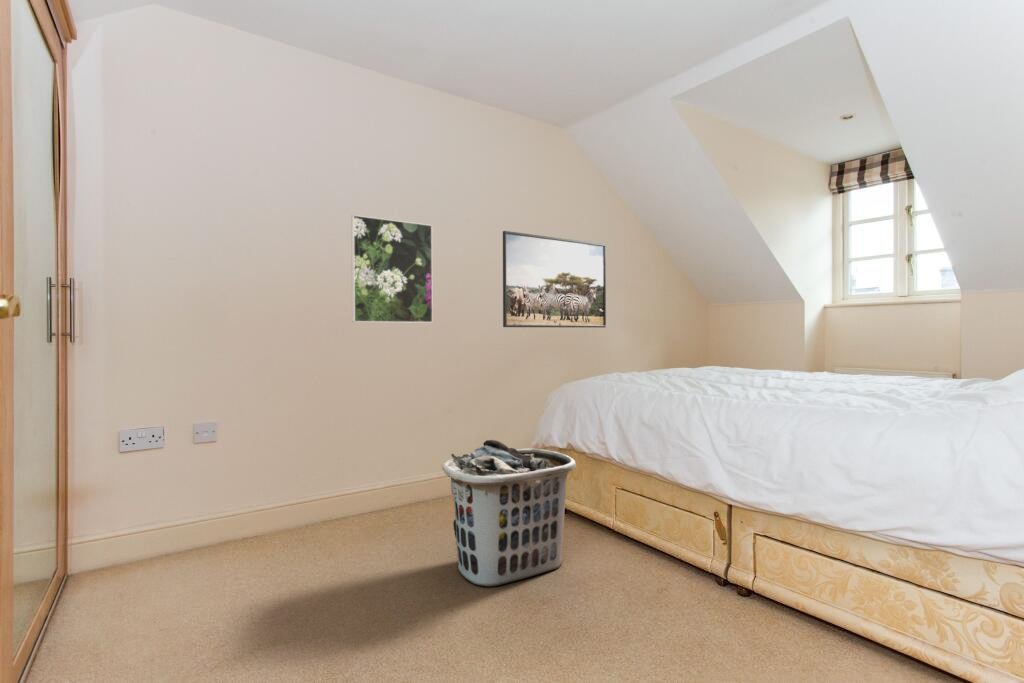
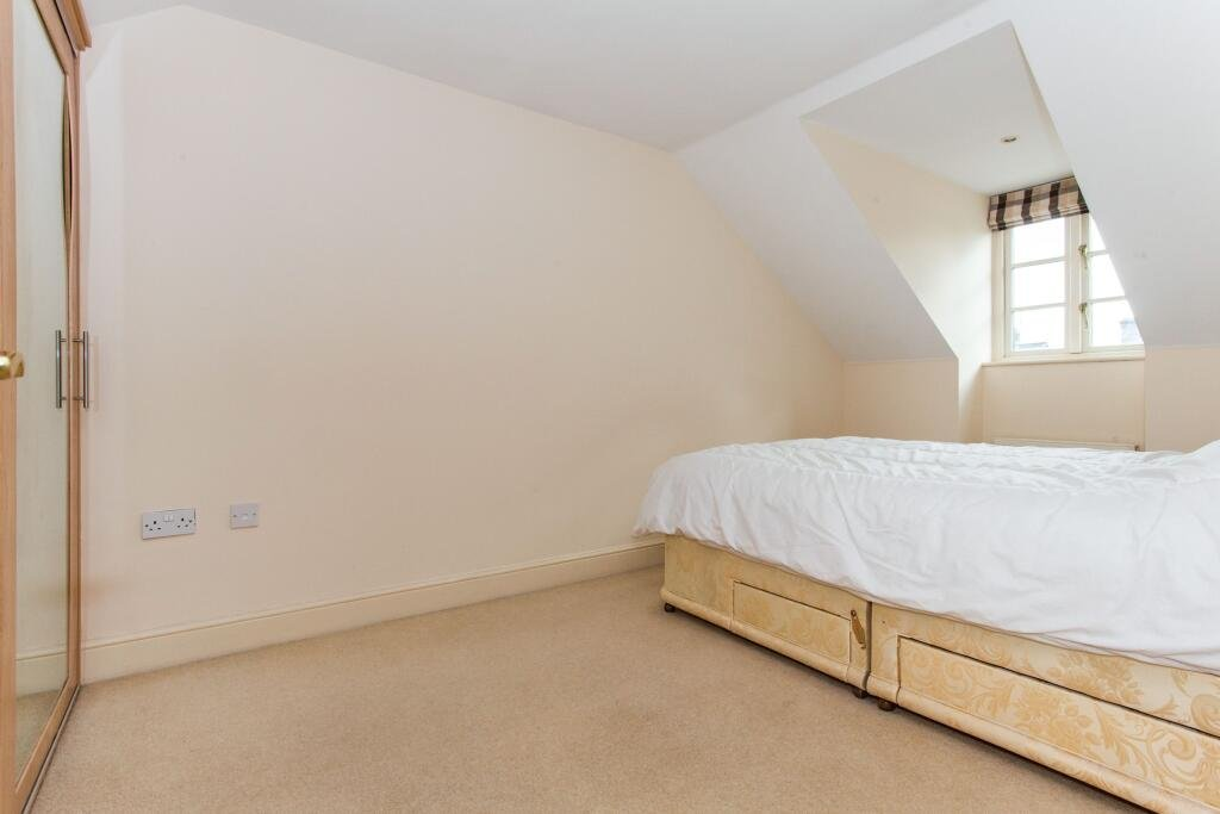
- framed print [502,230,607,328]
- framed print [350,214,434,324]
- clothes hamper [441,439,577,587]
